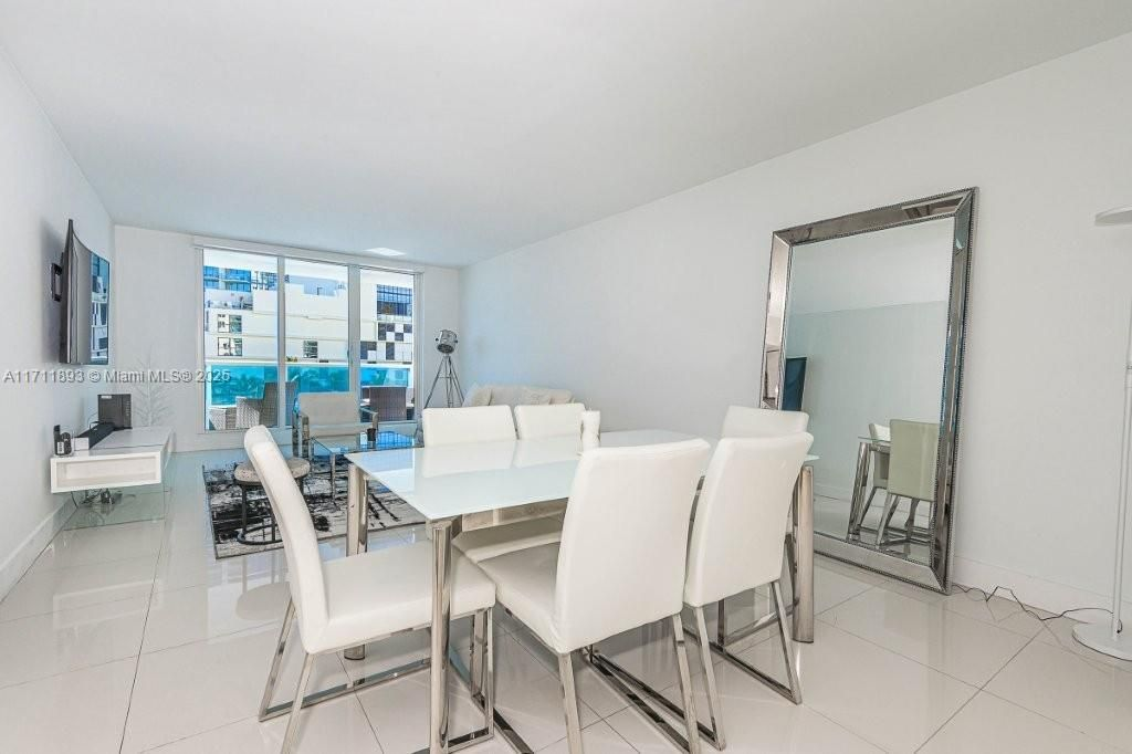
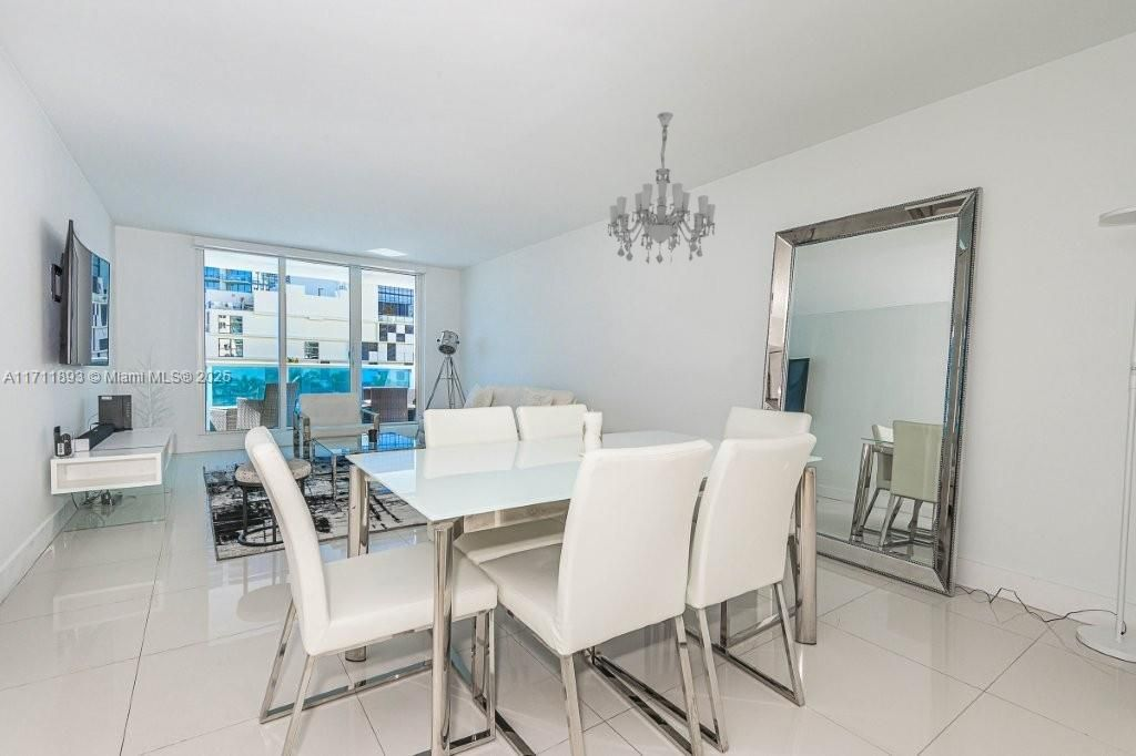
+ chandelier [607,111,717,265]
